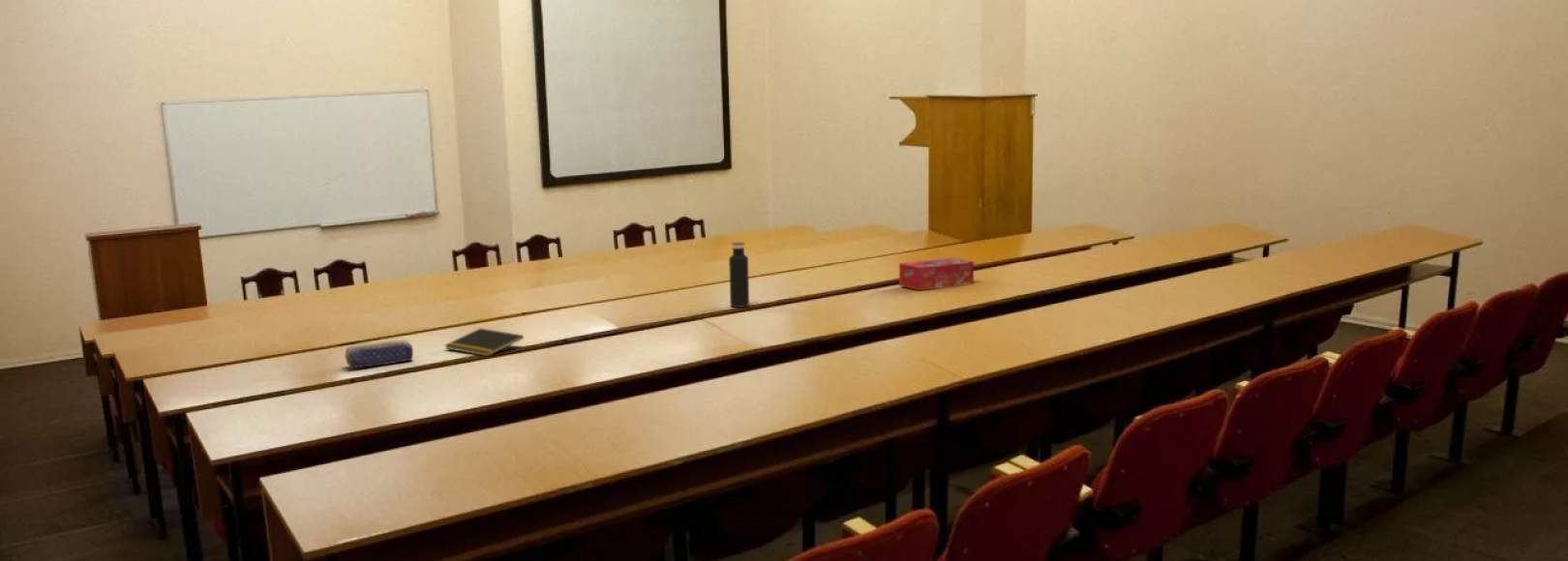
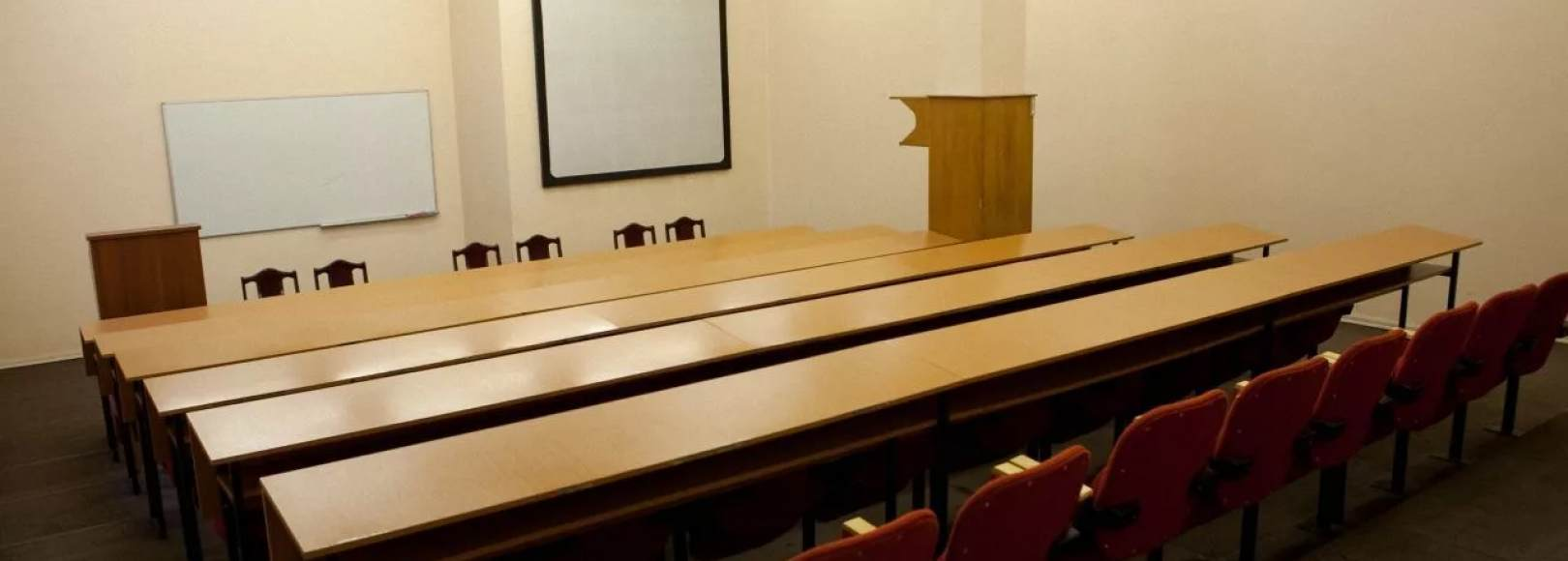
- pencil case [344,340,414,369]
- tissue box [898,257,975,291]
- water bottle [728,242,750,309]
- notepad [444,327,525,357]
